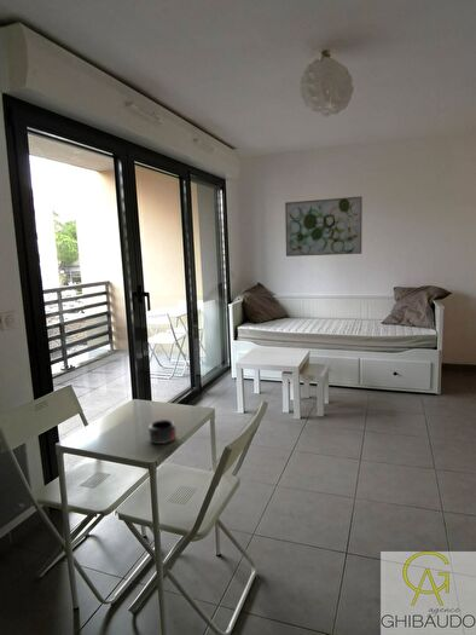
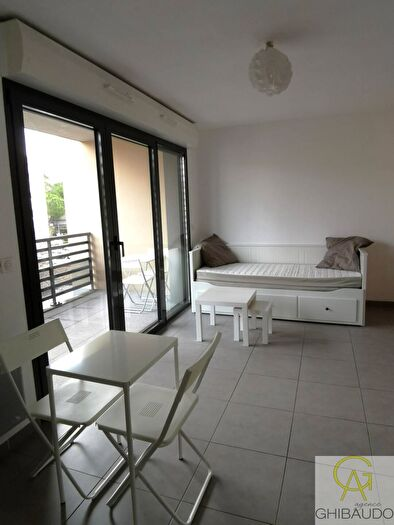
- mug [147,418,178,445]
- wall art [284,195,364,258]
